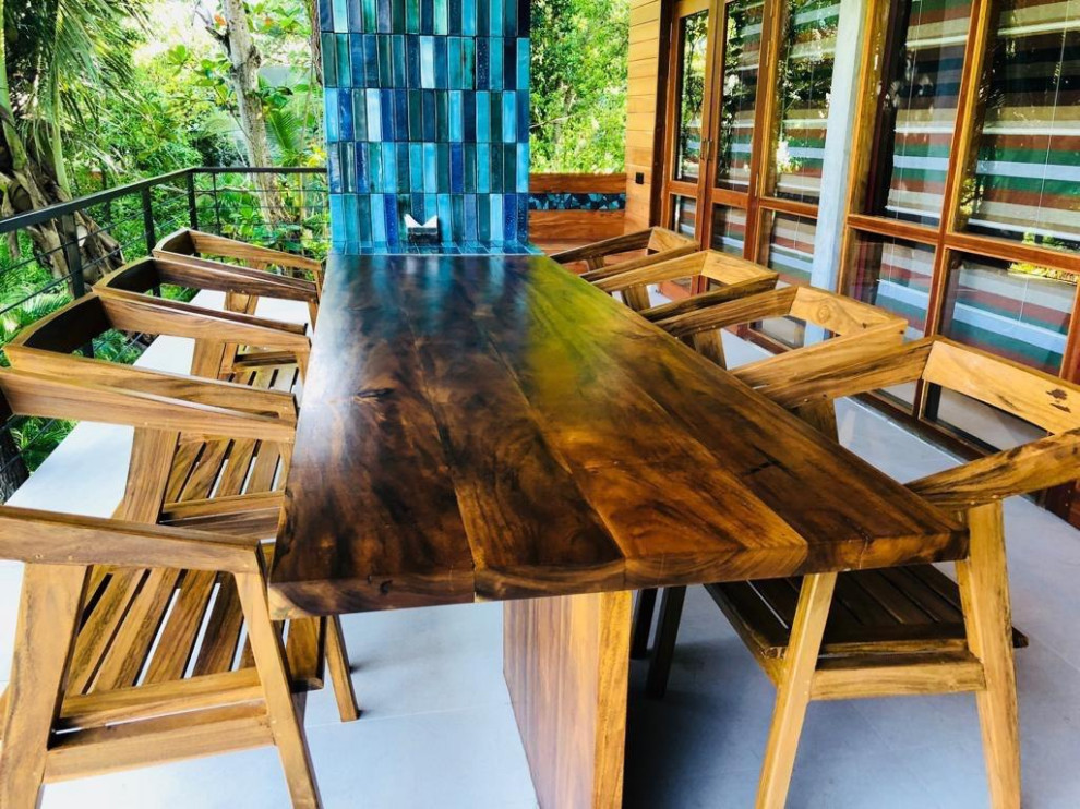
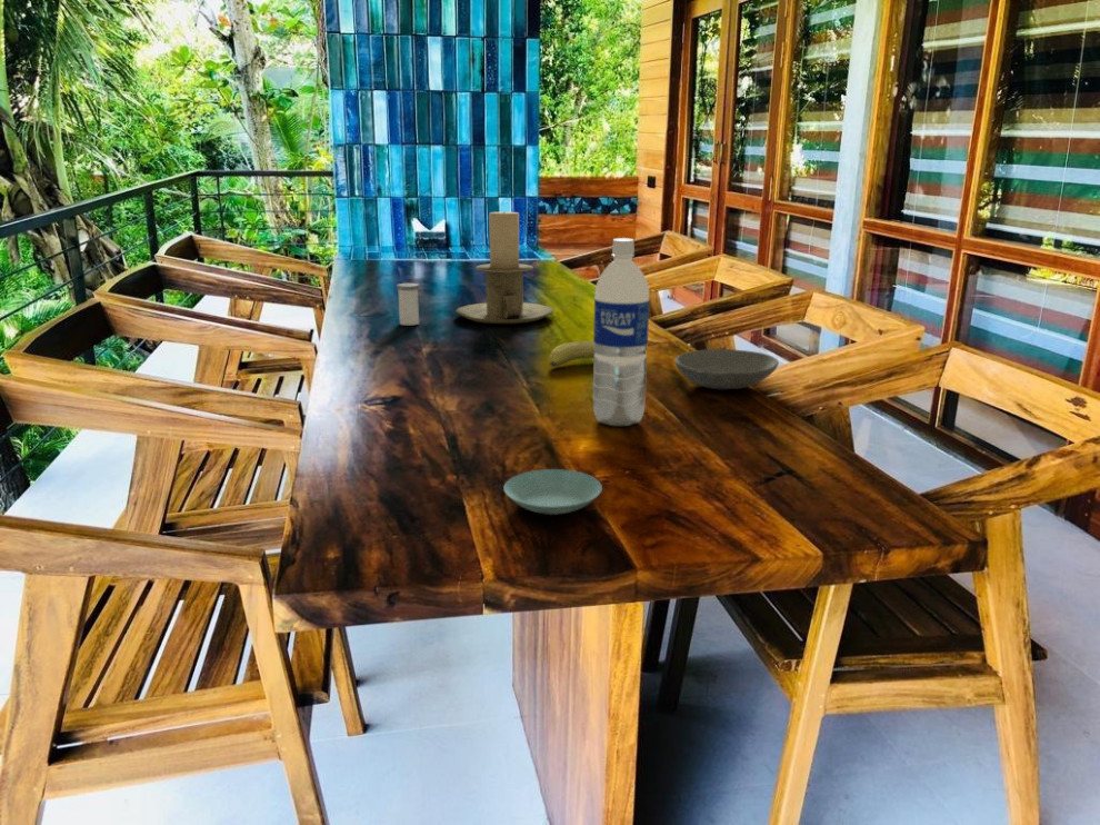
+ bowl [673,348,780,390]
+ salt shaker [396,282,420,327]
+ fruit [548,340,596,368]
+ candle holder [454,210,554,325]
+ saucer [502,468,603,516]
+ water bottle [592,237,650,427]
